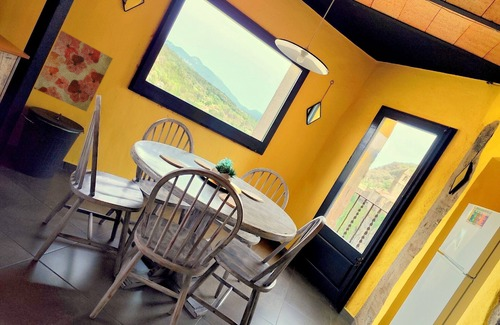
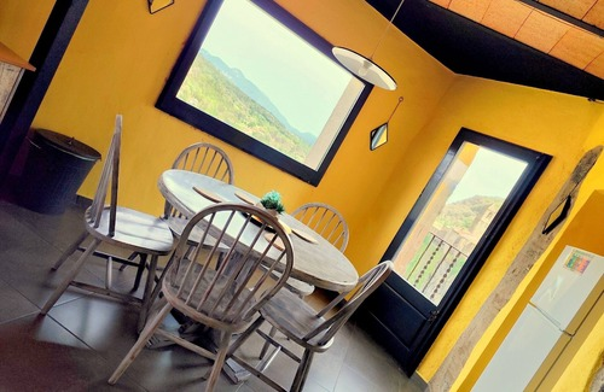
- wall art [33,29,114,112]
